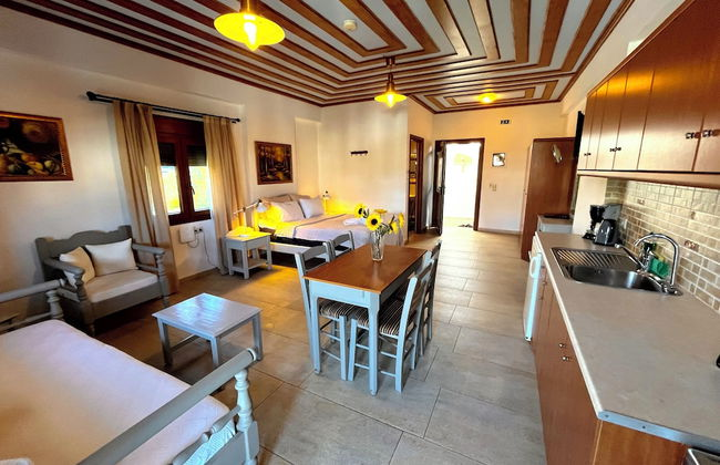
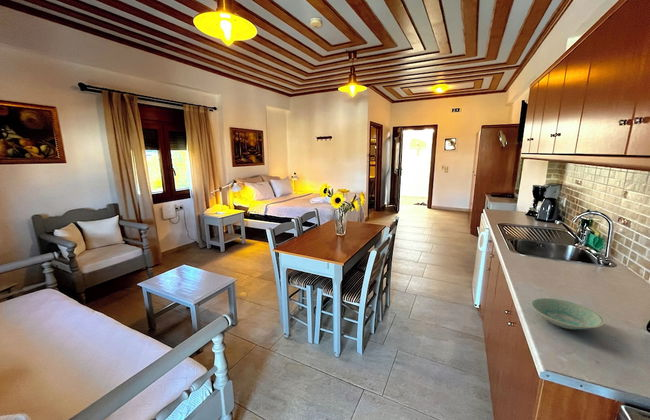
+ bowl [530,297,606,330]
